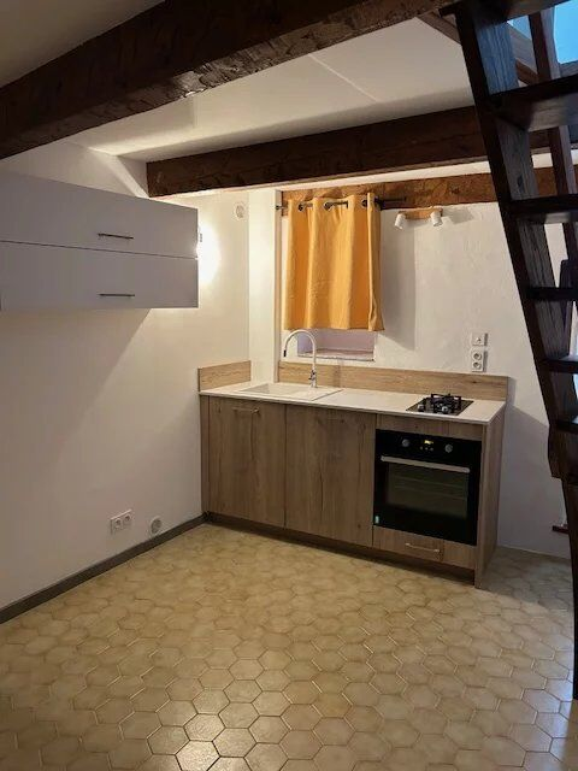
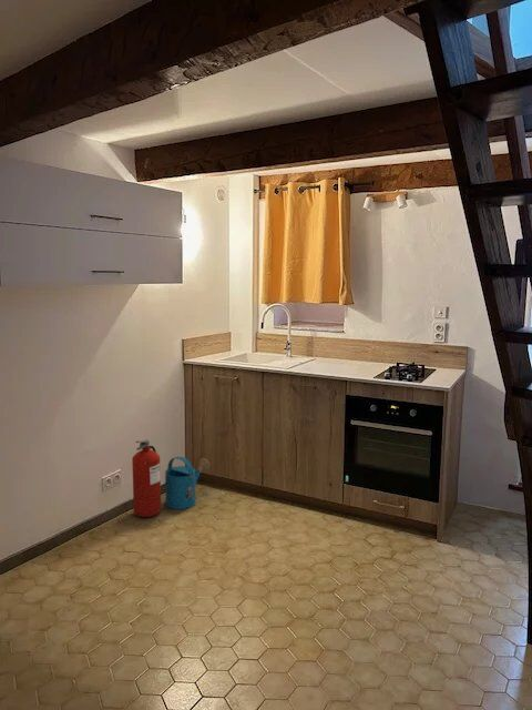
+ watering can [164,455,211,510]
+ fire extinguisher [131,438,162,518]
